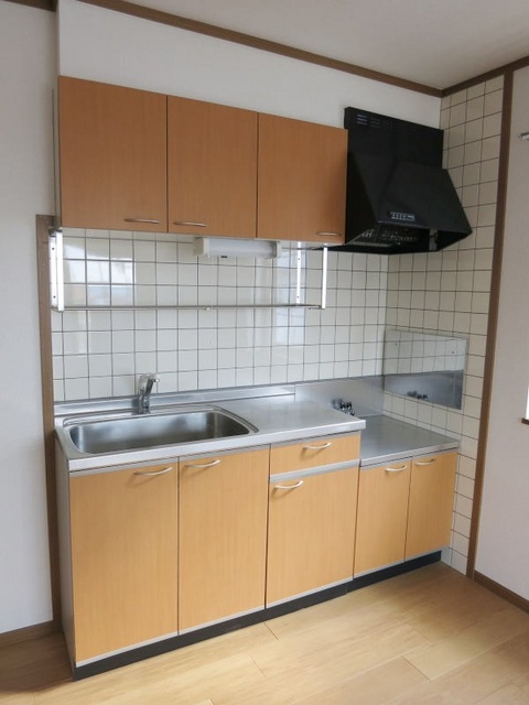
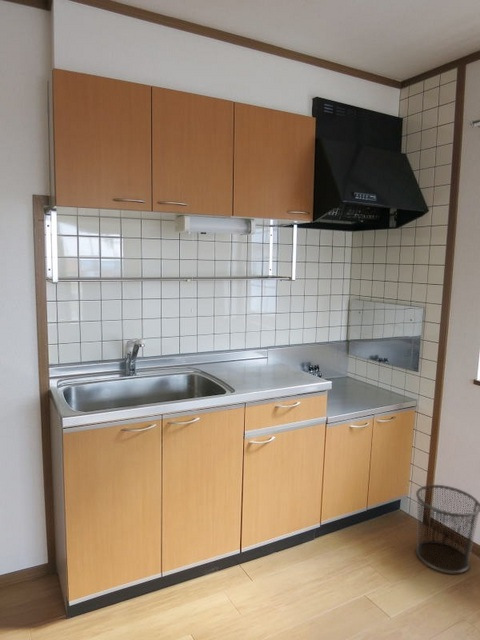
+ trash can [415,484,480,574]
